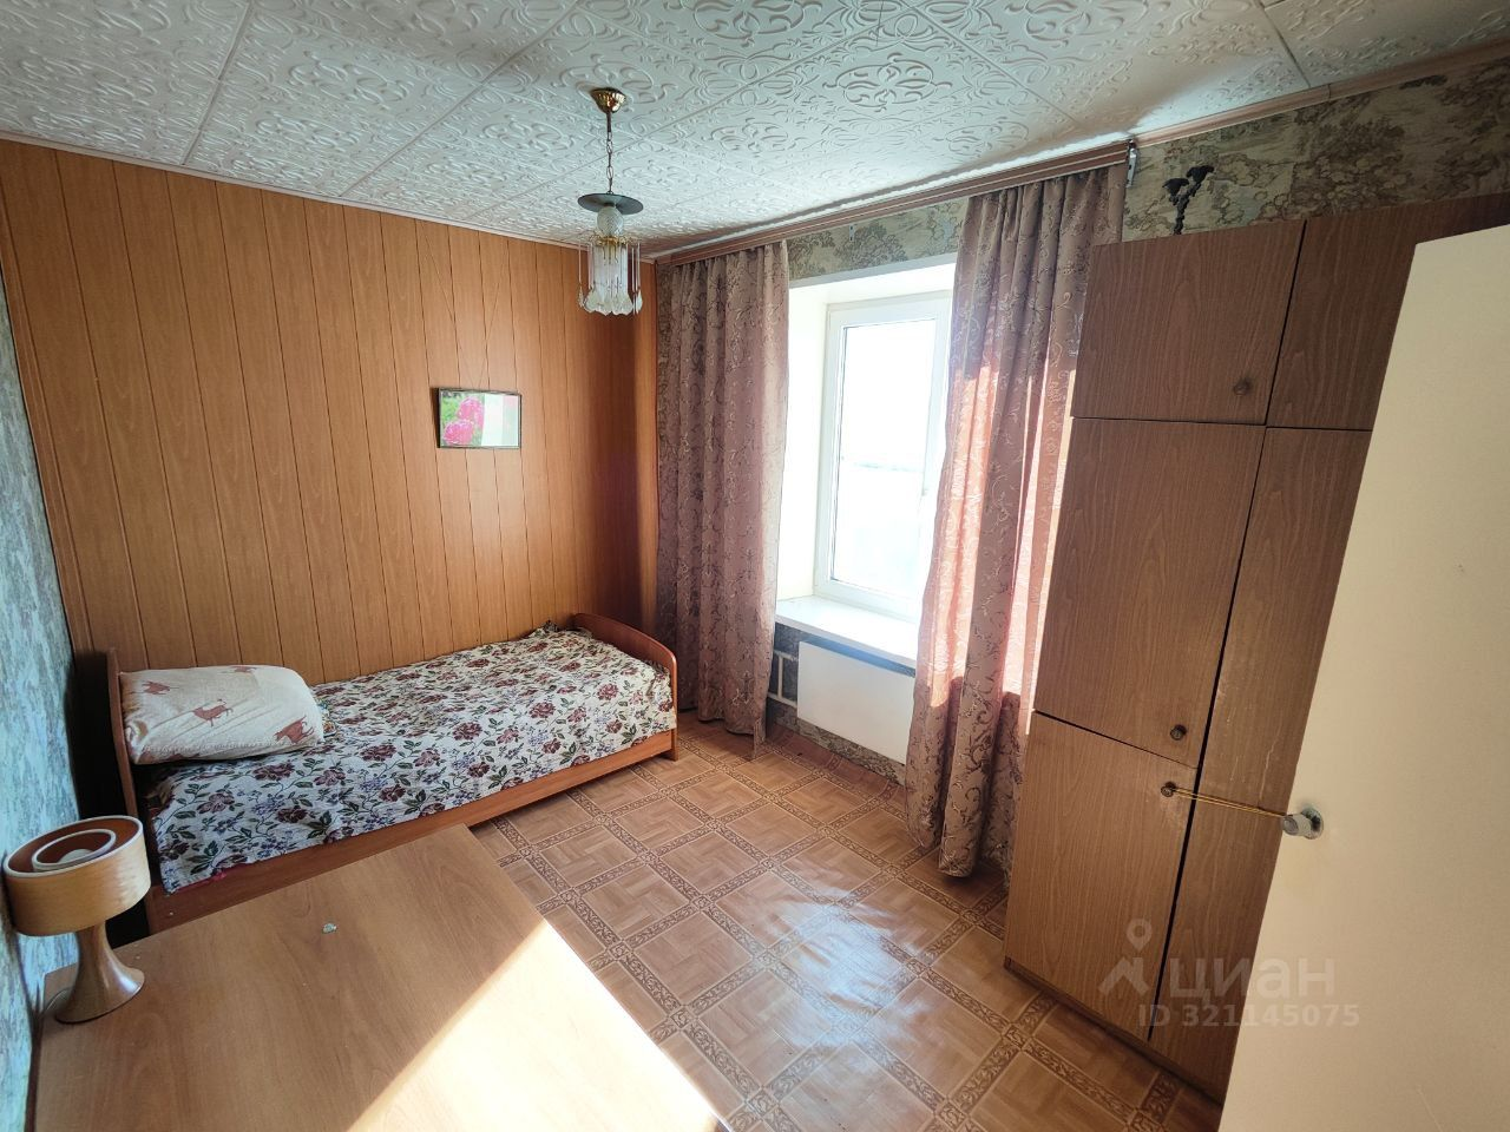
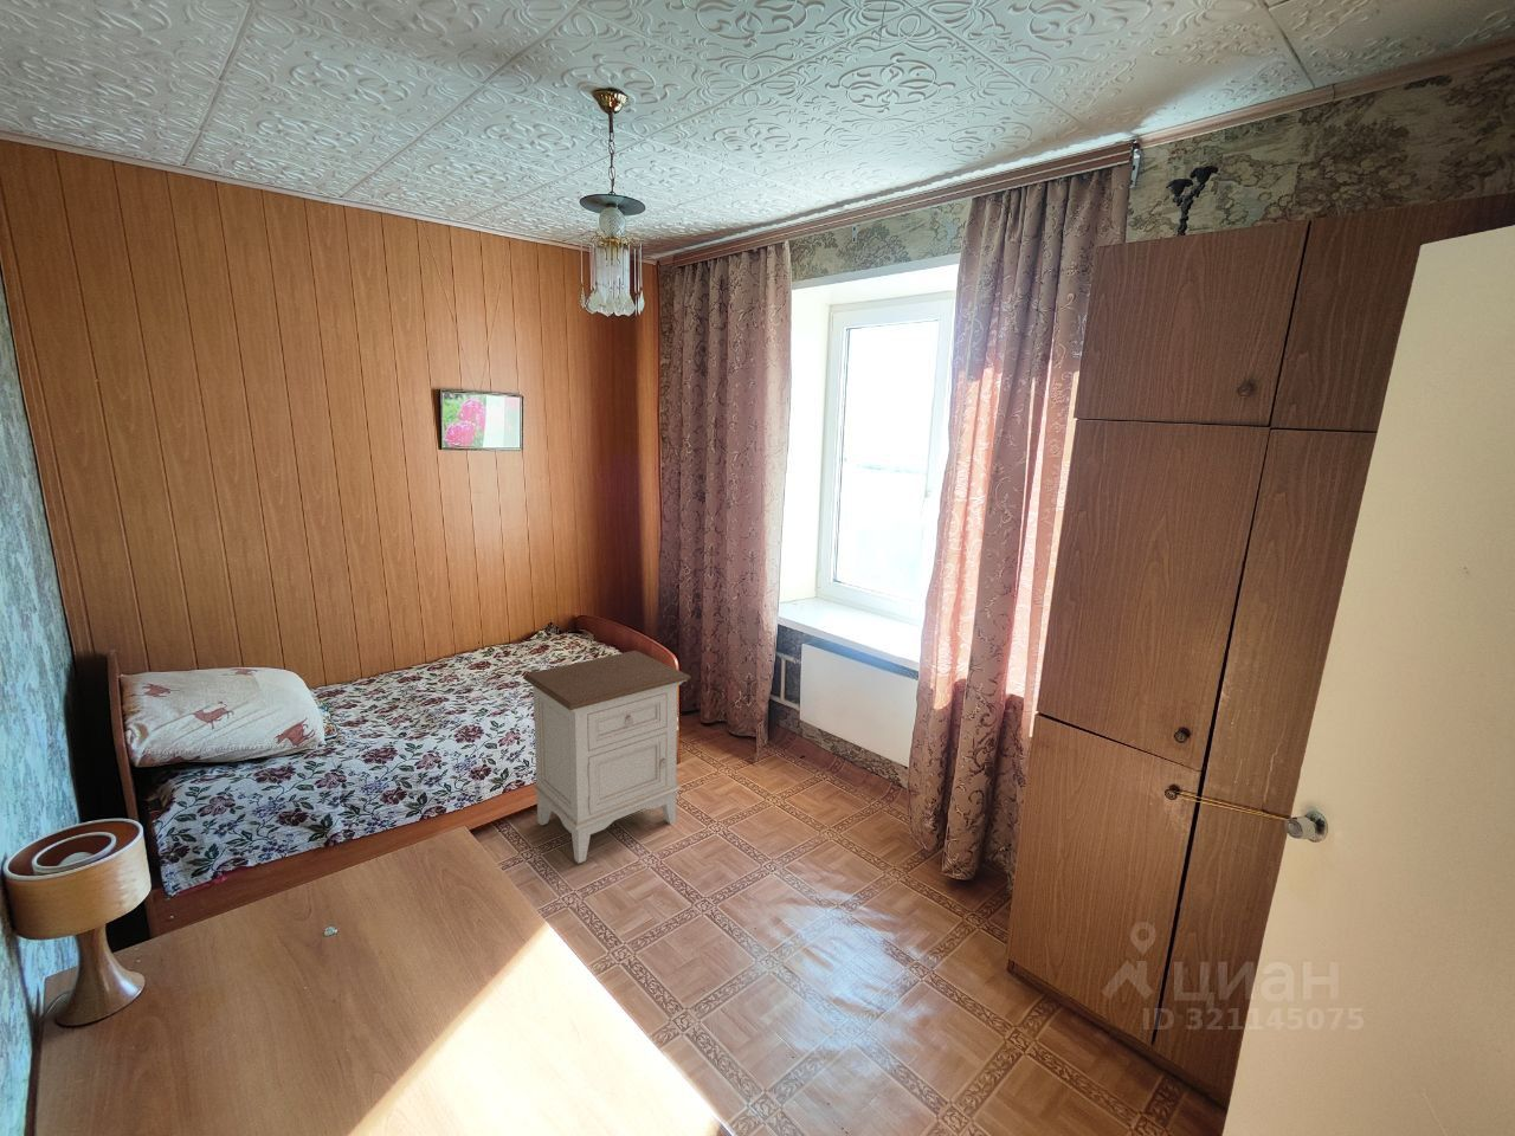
+ nightstand [522,649,692,864]
